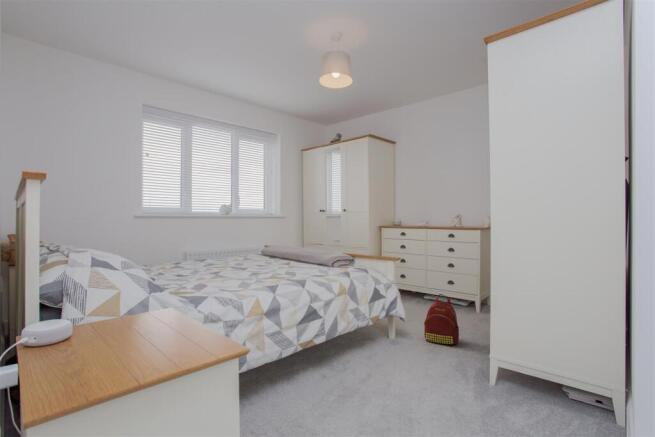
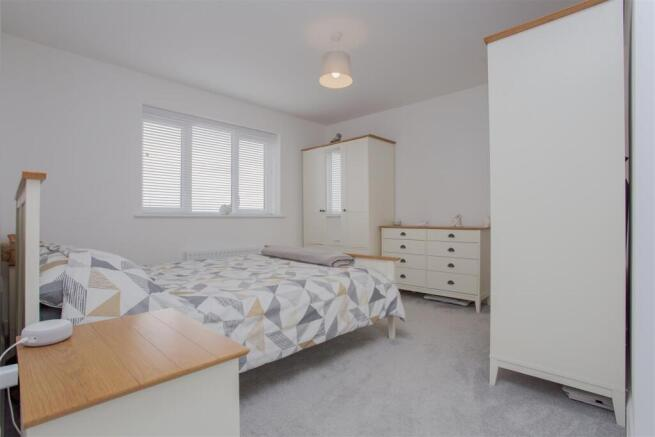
- backpack [423,293,460,346]
